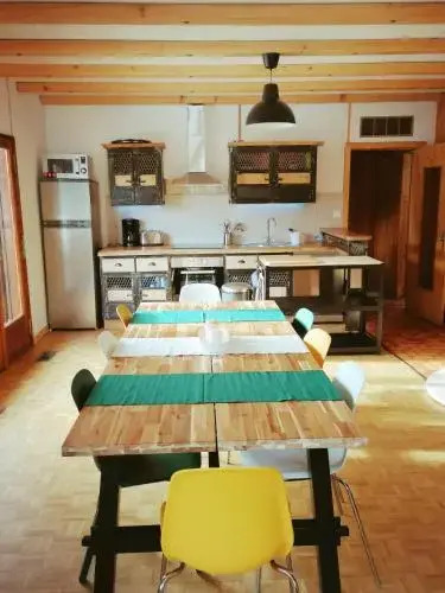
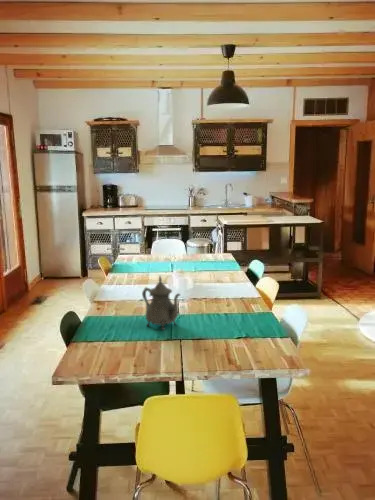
+ teapot [141,275,181,331]
